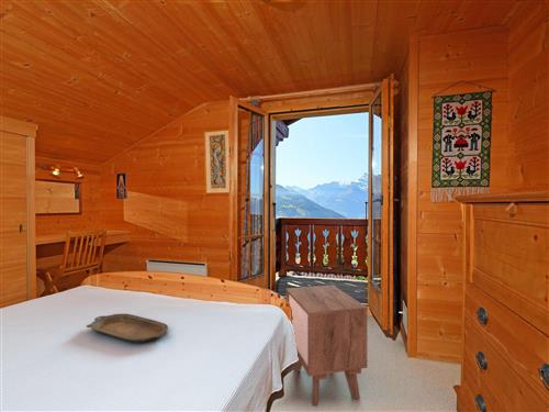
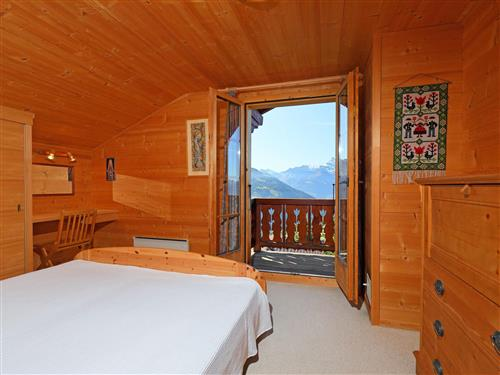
- nightstand [284,285,369,408]
- serving tray [86,313,169,344]
